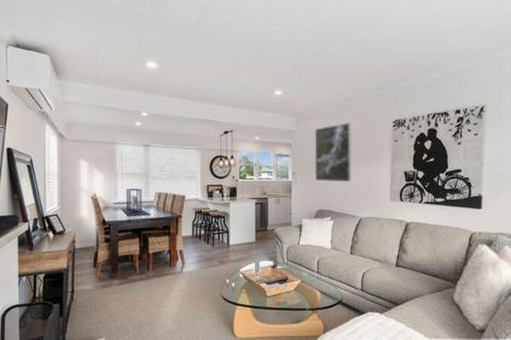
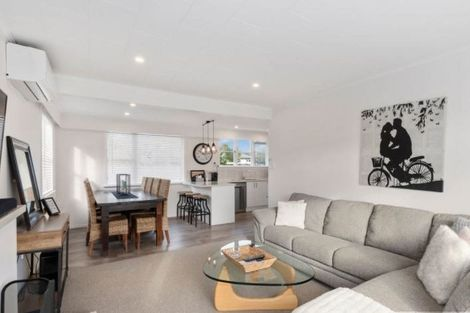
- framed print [314,122,352,182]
